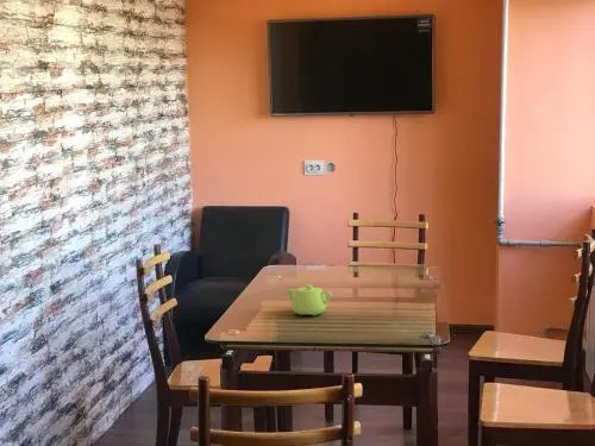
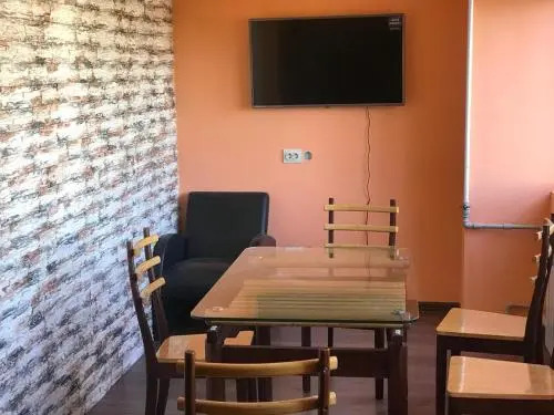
- teapot [286,283,333,316]
